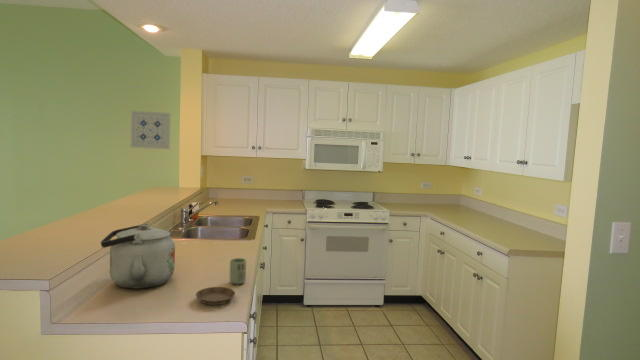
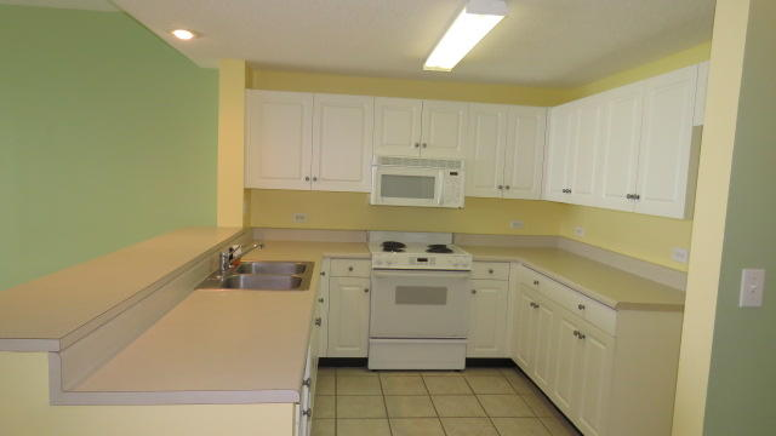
- wall art [130,110,171,150]
- saucer [195,286,236,306]
- cup [229,257,247,285]
- kettle [100,223,176,289]
